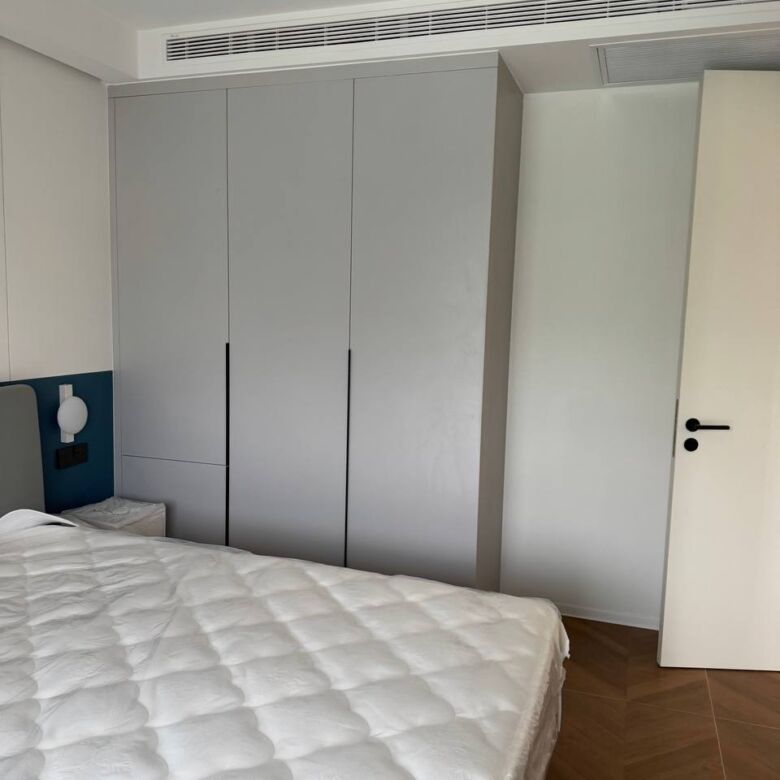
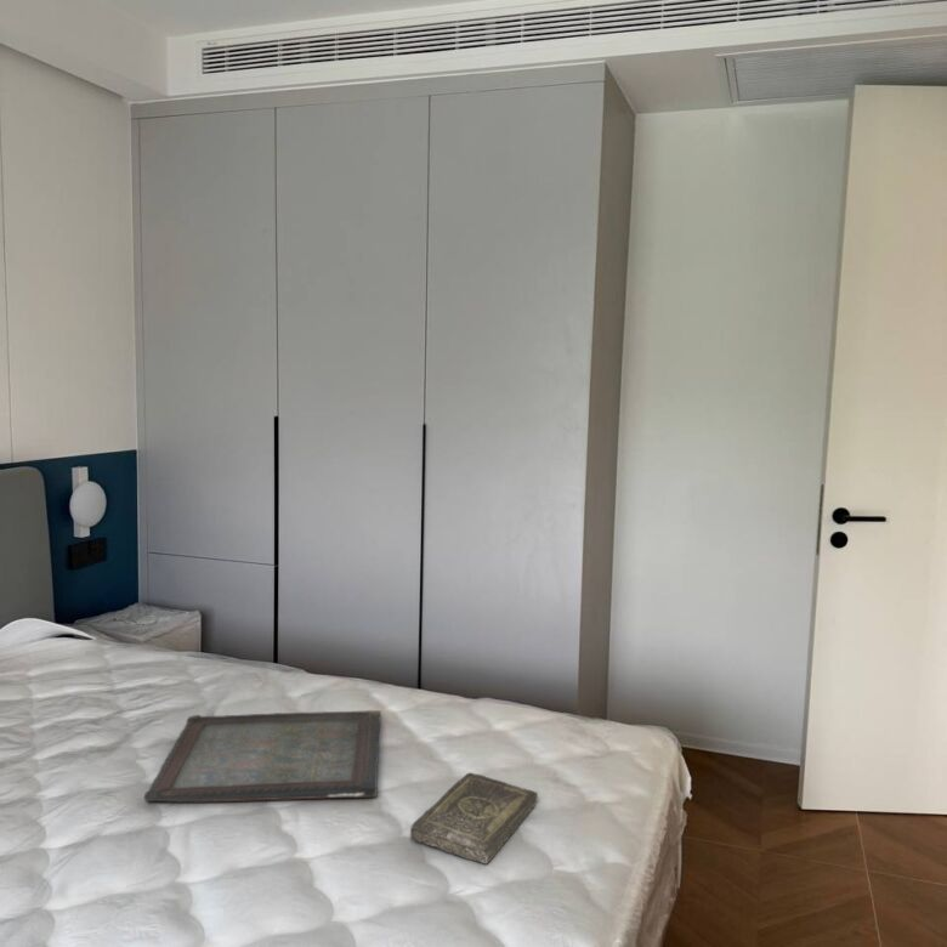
+ book [409,771,539,866]
+ serving tray [143,709,382,803]
